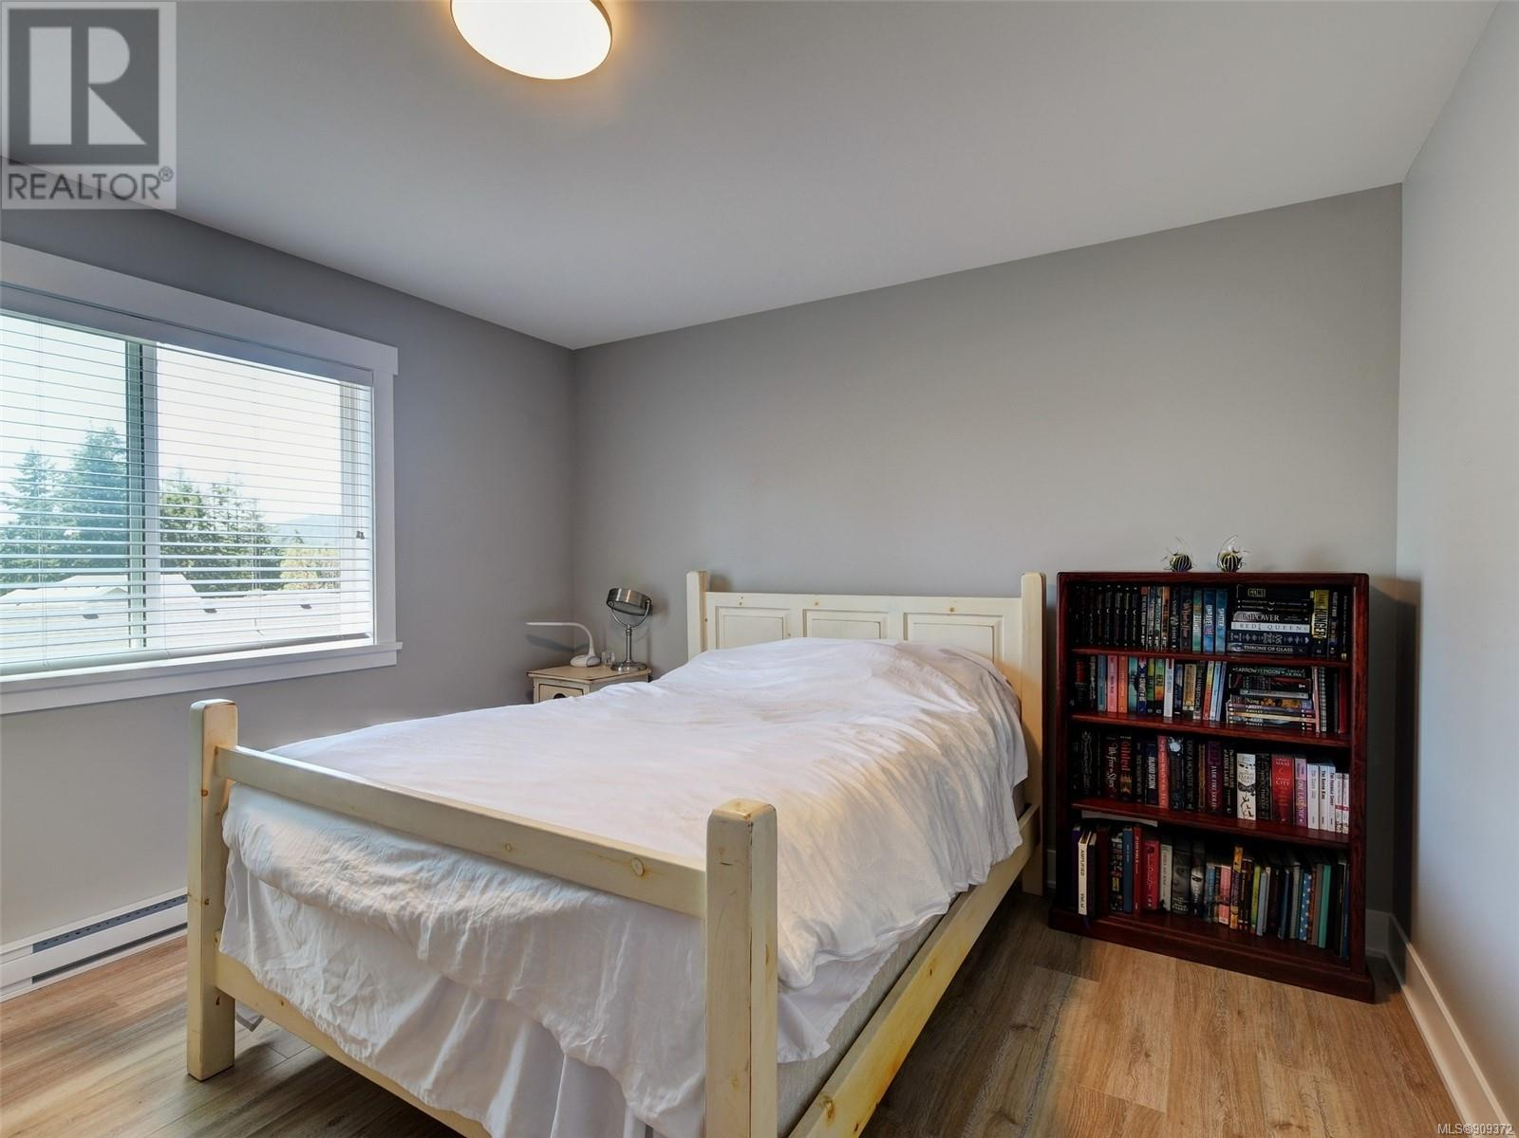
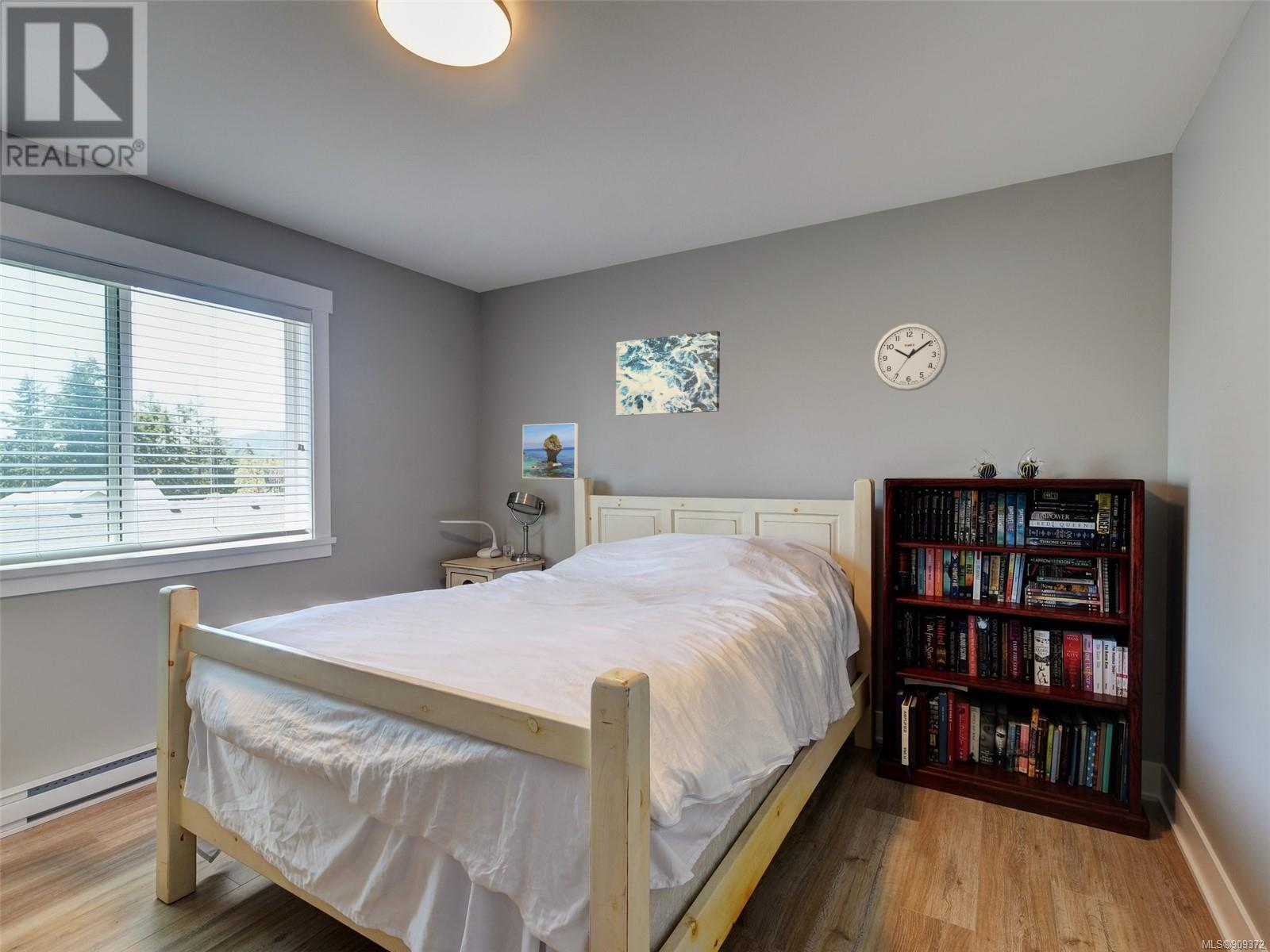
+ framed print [521,422,579,480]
+ wall art [615,330,721,417]
+ wall clock [872,321,949,392]
